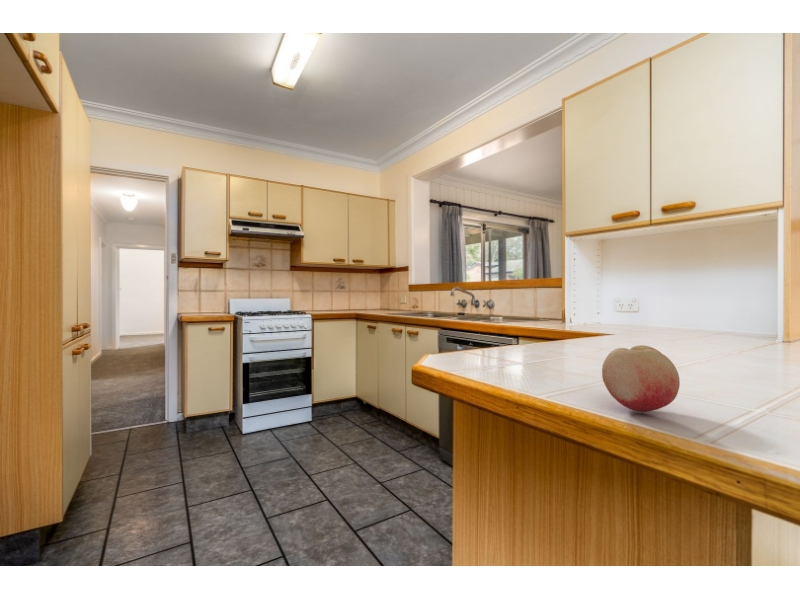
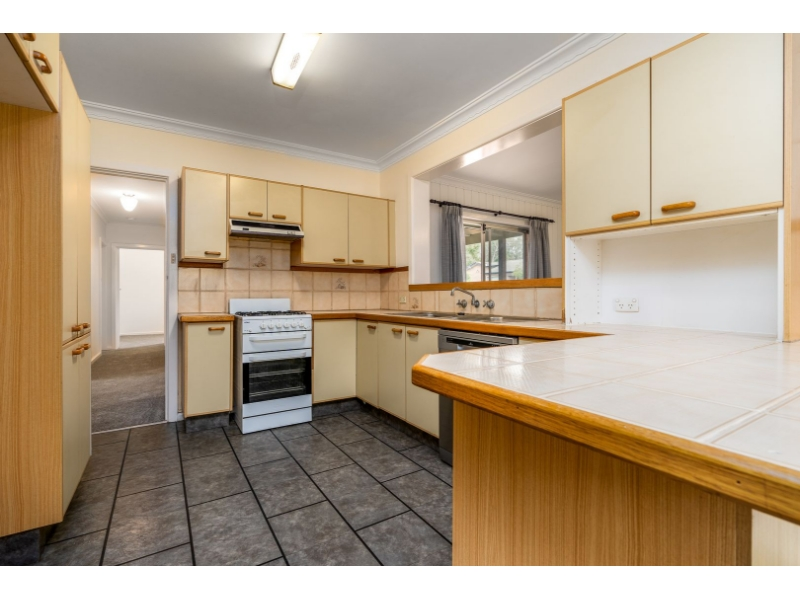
- fruit [601,344,681,413]
